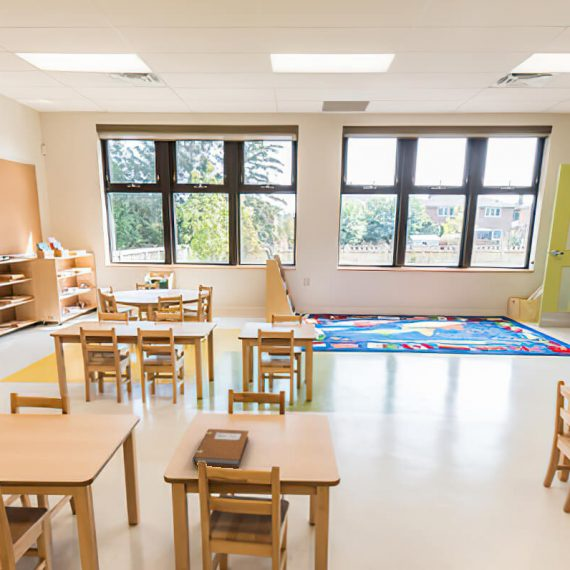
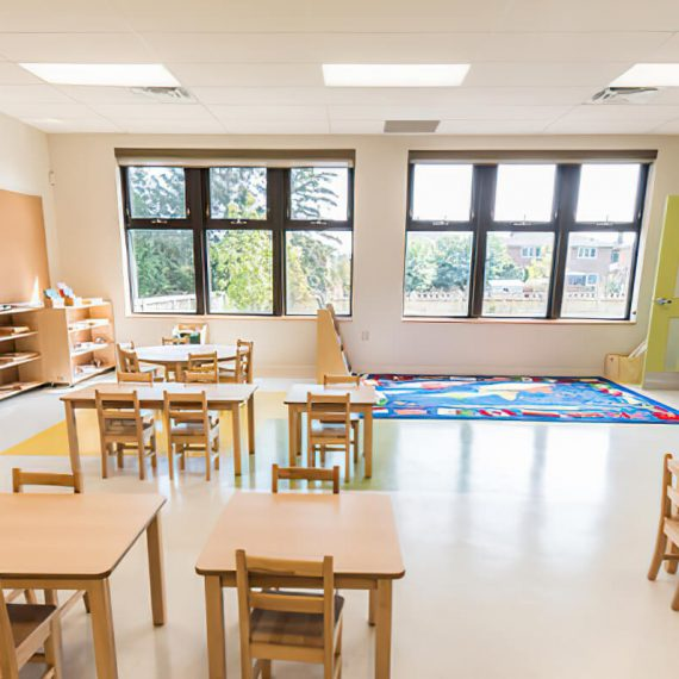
- notebook [192,428,250,468]
